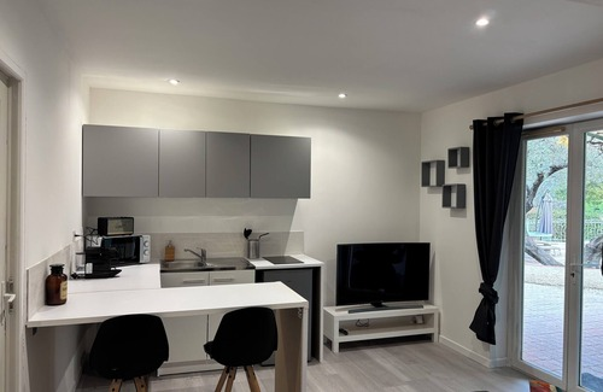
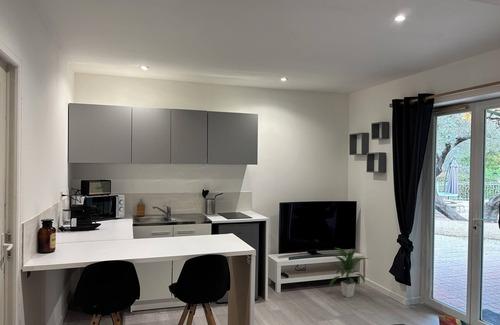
+ indoor plant [328,247,371,298]
